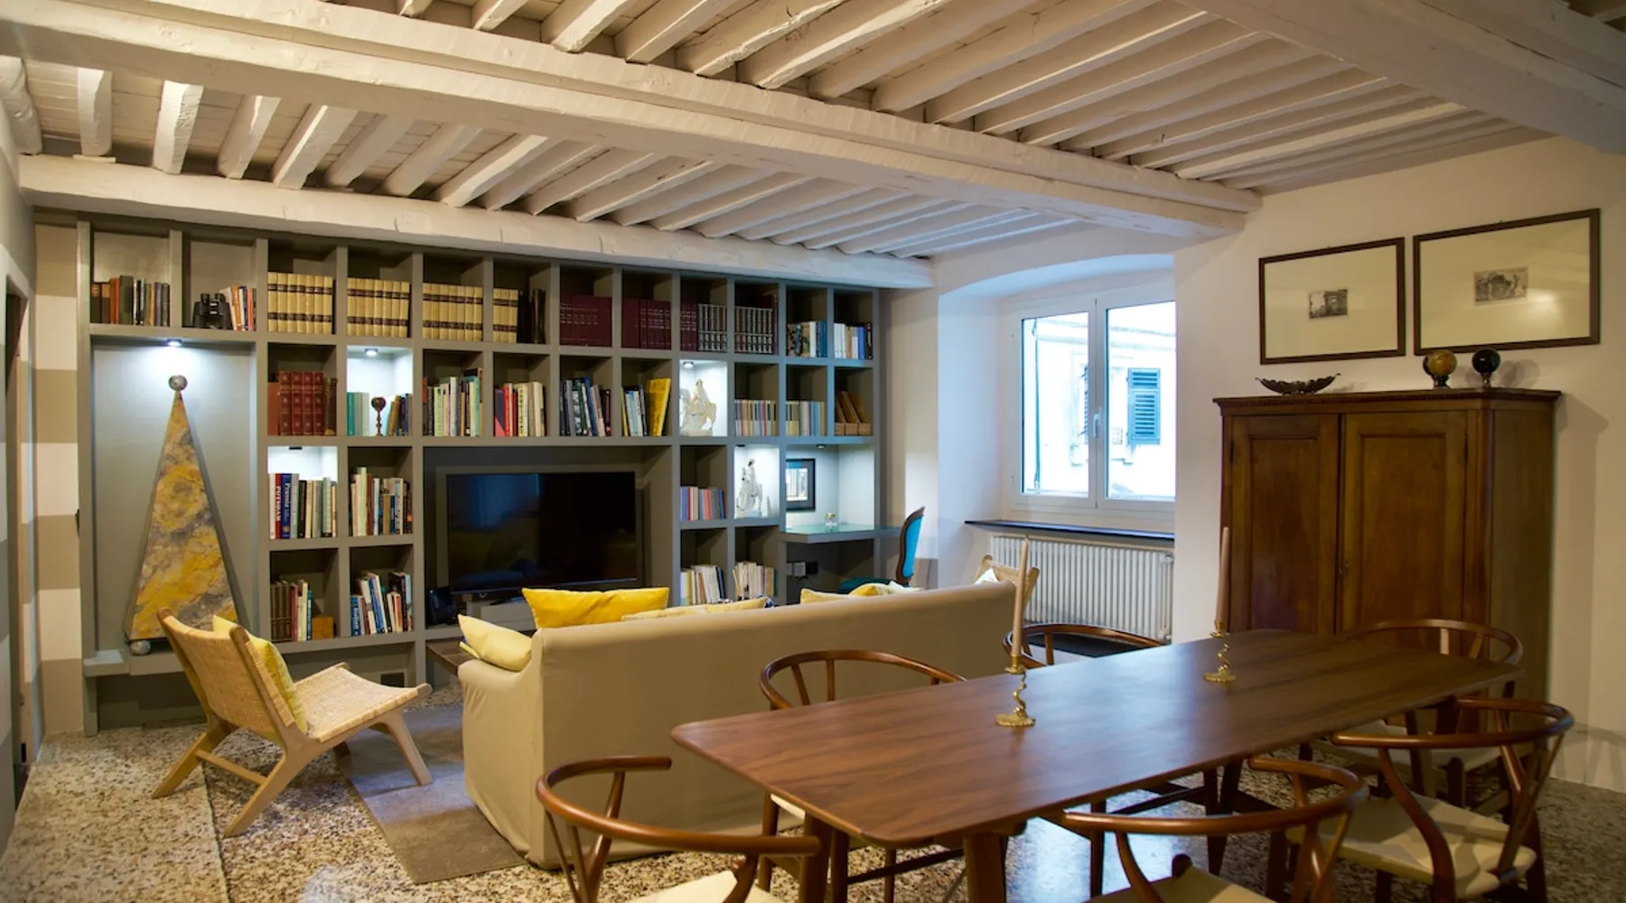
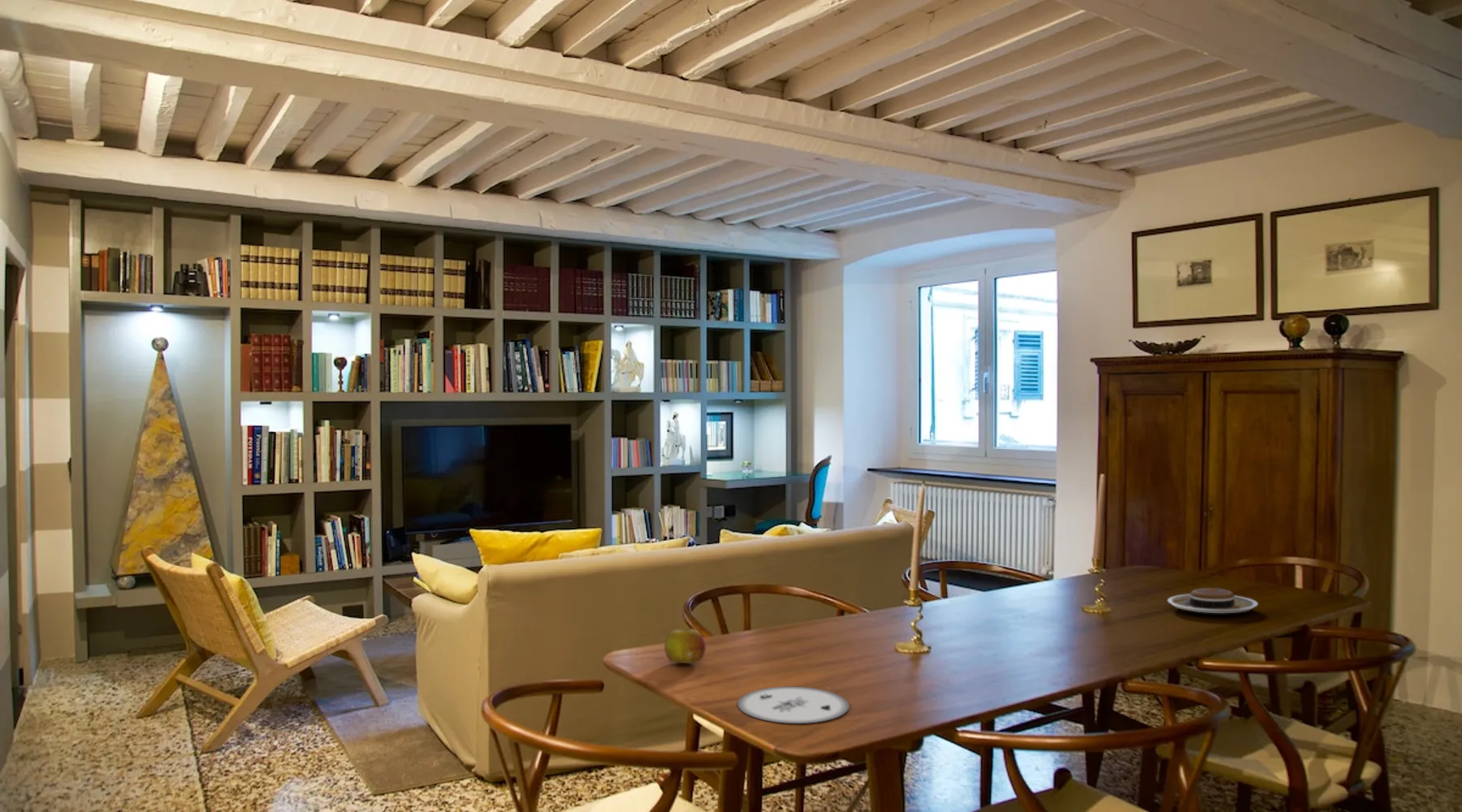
+ fruit [664,628,707,664]
+ plate [1166,587,1259,614]
+ plate [737,686,850,724]
